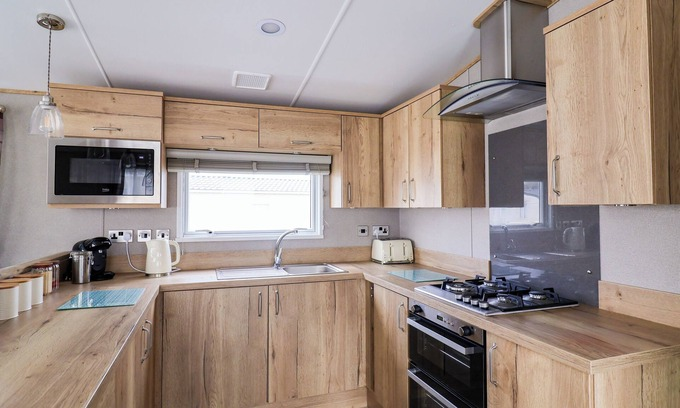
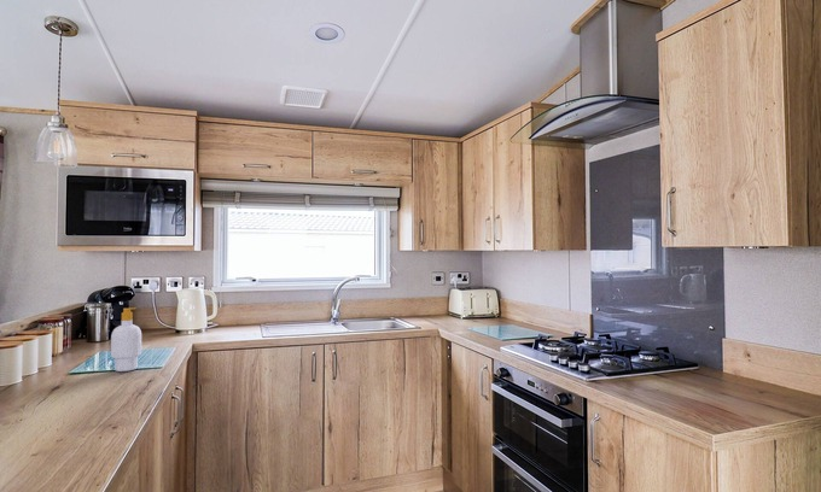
+ soap bottle [110,306,142,373]
